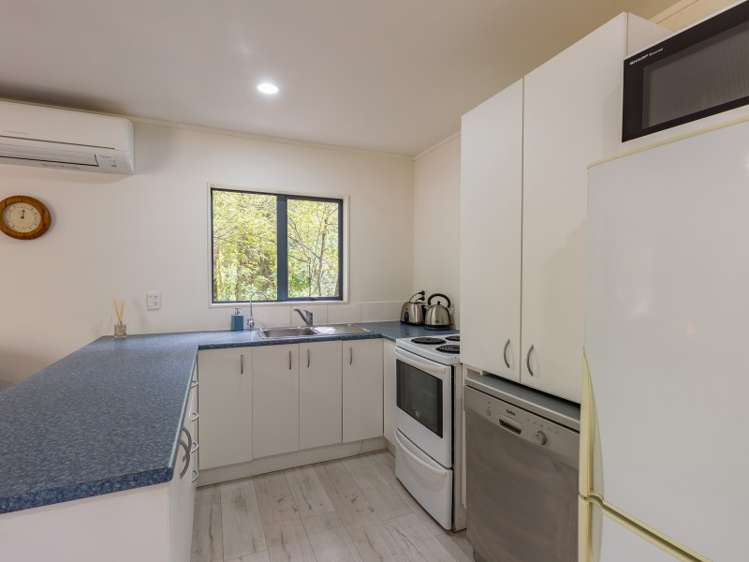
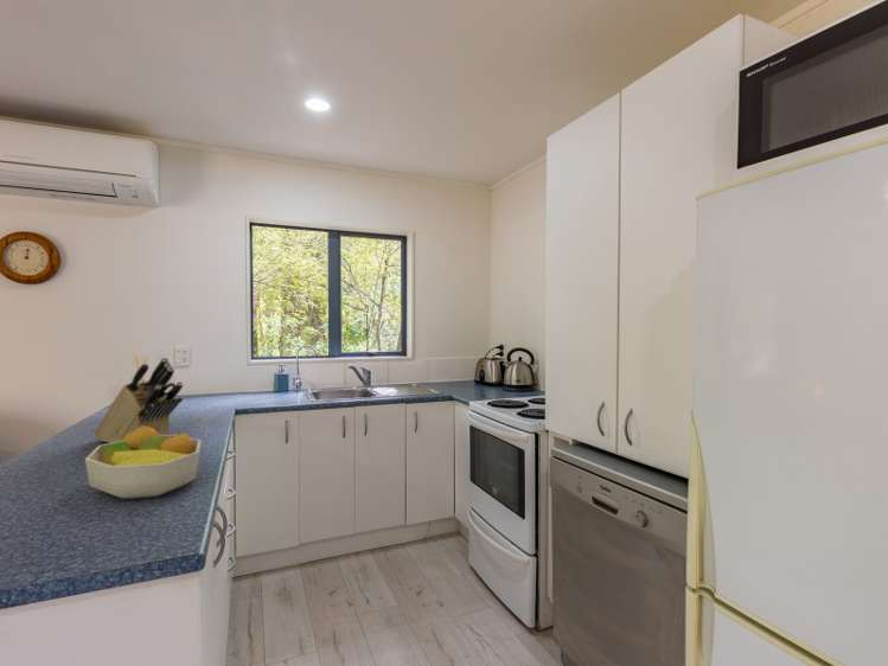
+ fruit bowl [84,425,202,500]
+ knife block [92,357,184,443]
